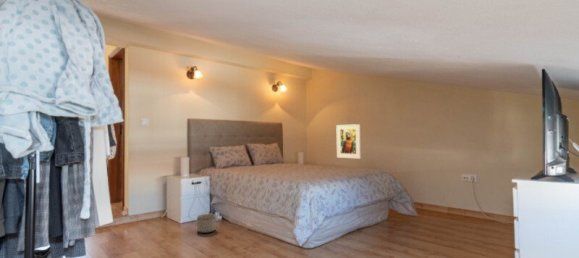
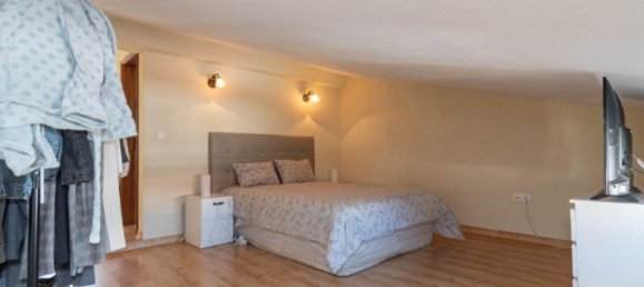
- planter [196,213,217,234]
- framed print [335,123,362,160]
